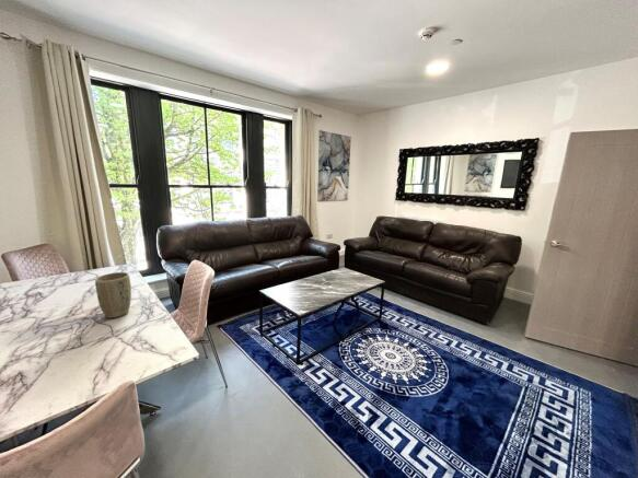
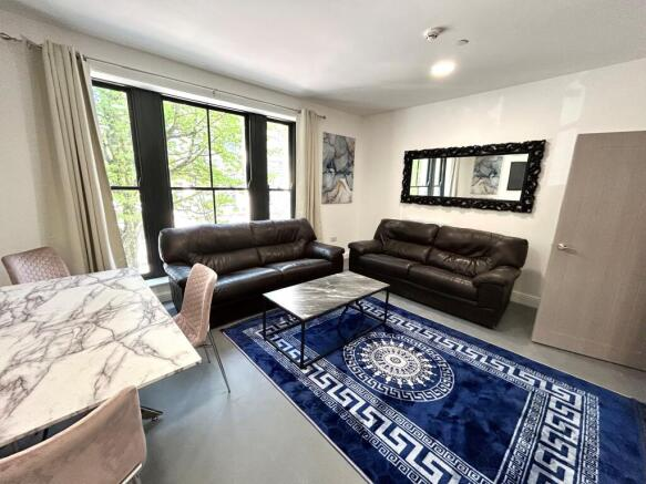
- plant pot [94,271,132,319]
